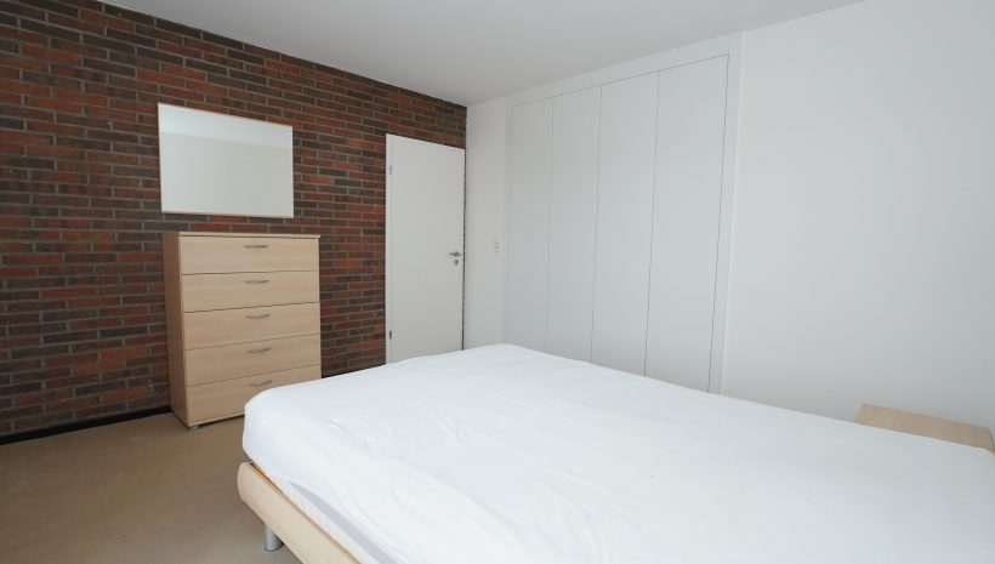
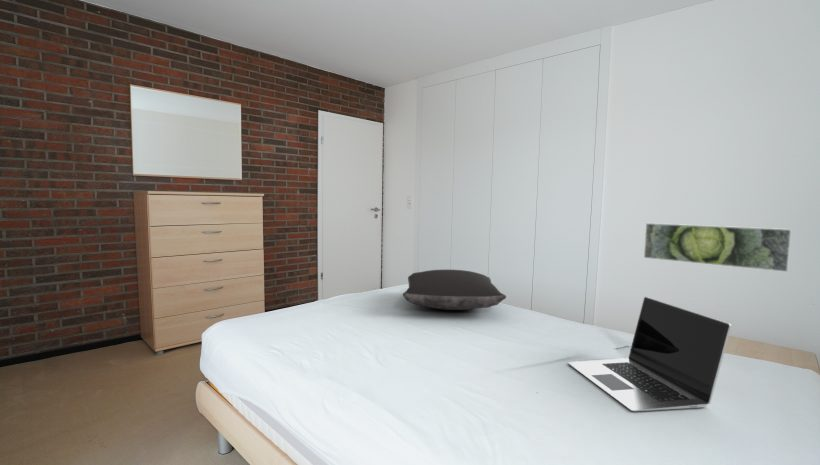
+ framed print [643,222,792,273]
+ pillow [402,269,507,311]
+ laptop [567,296,732,412]
